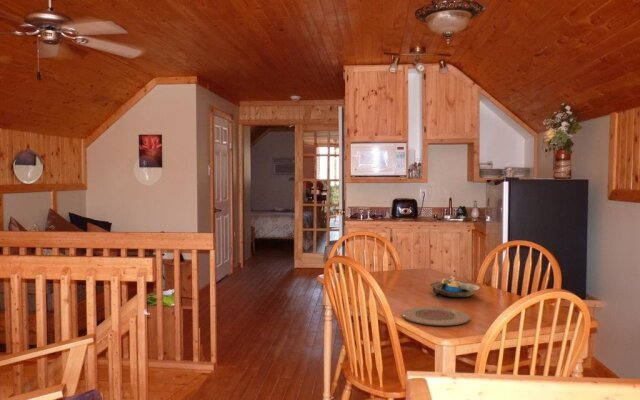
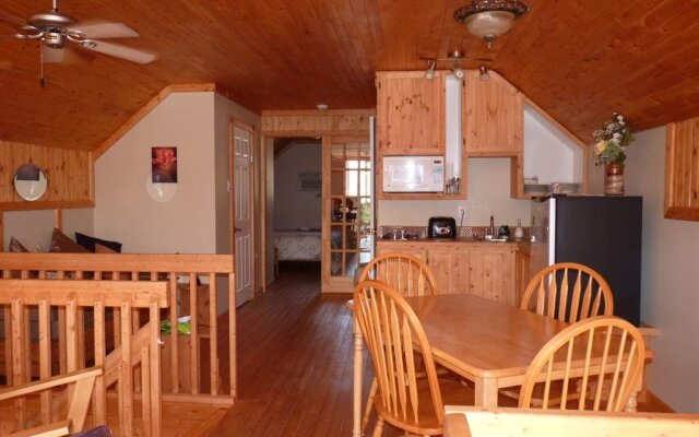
- plate [401,306,471,327]
- decorative bowl [429,274,481,298]
